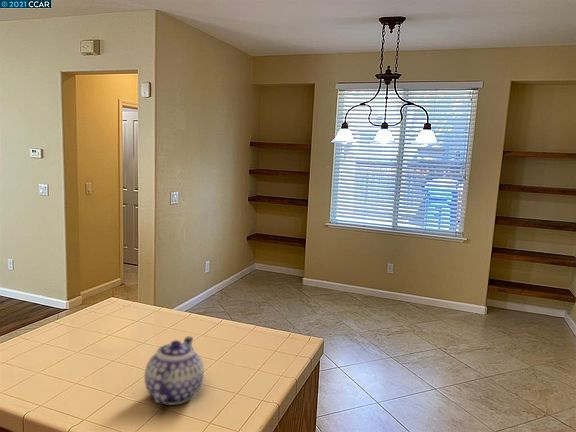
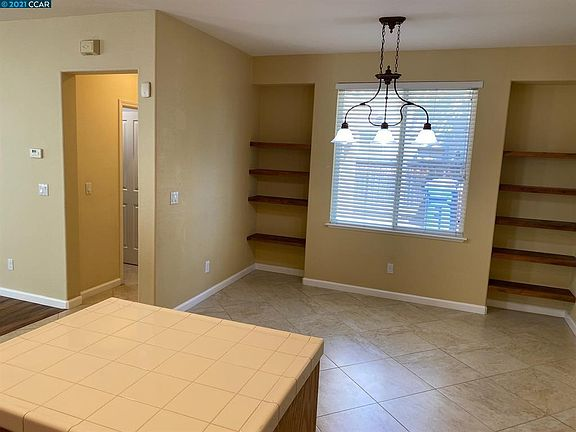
- teapot [144,336,205,406]
